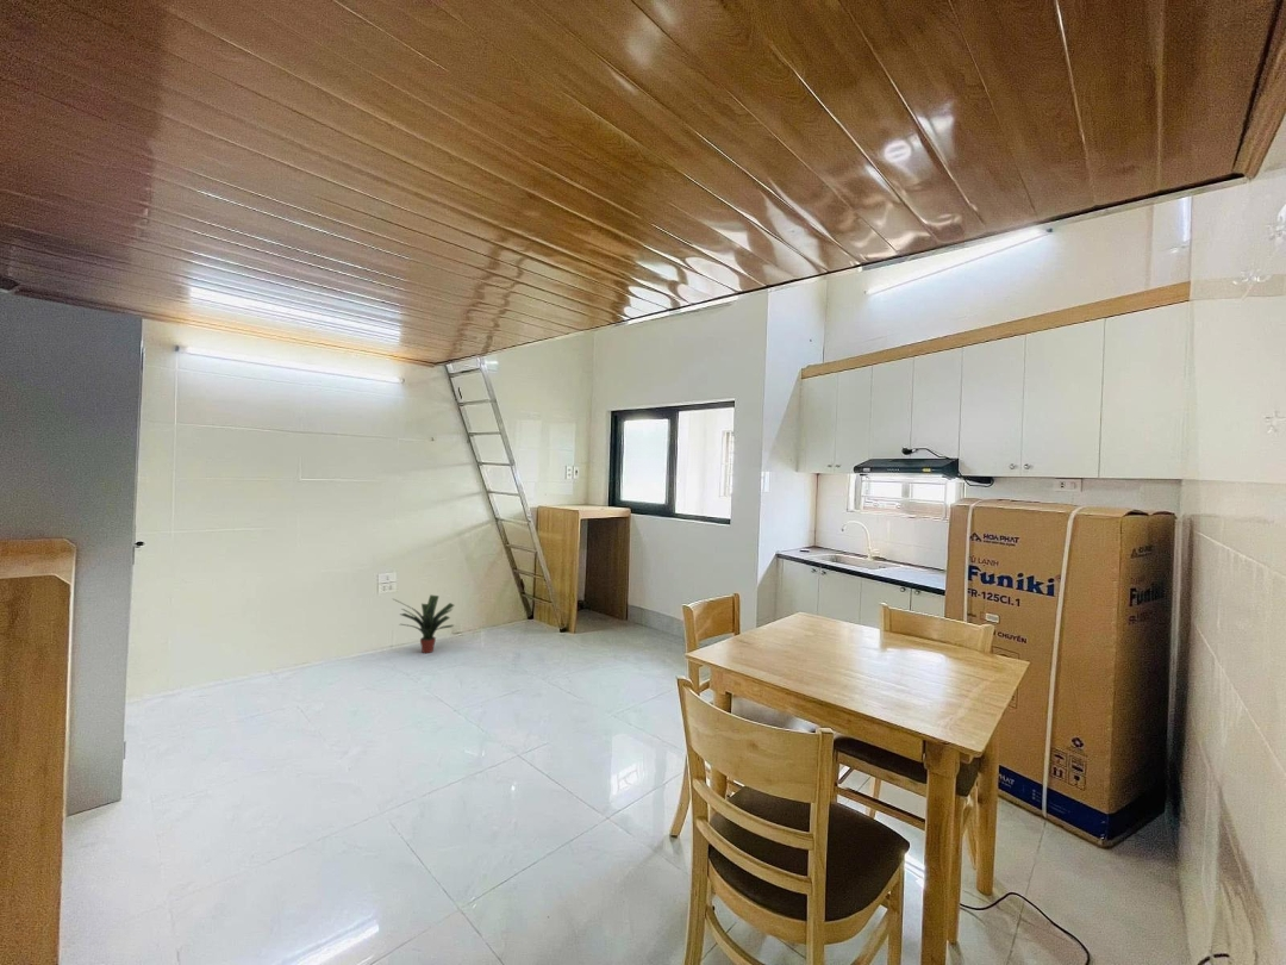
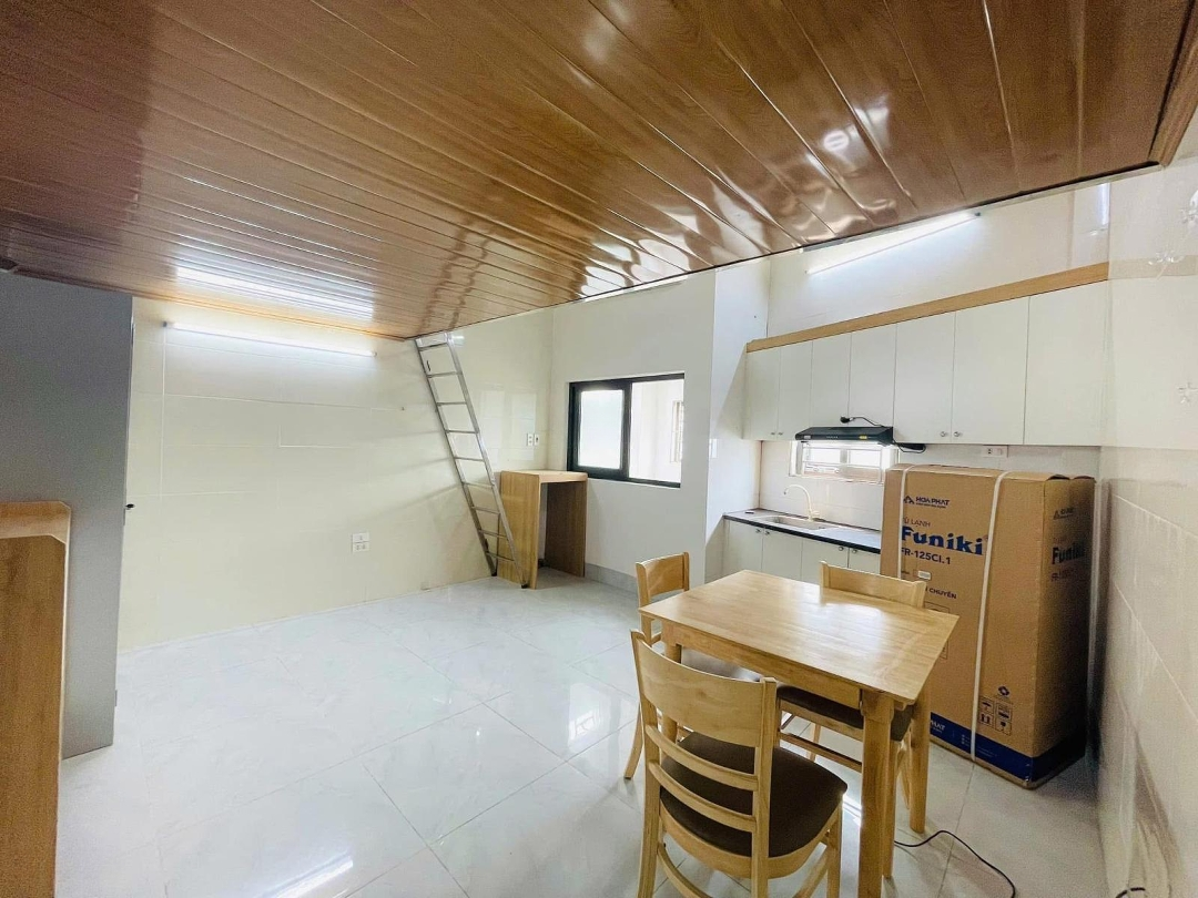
- potted plant [393,593,455,654]
